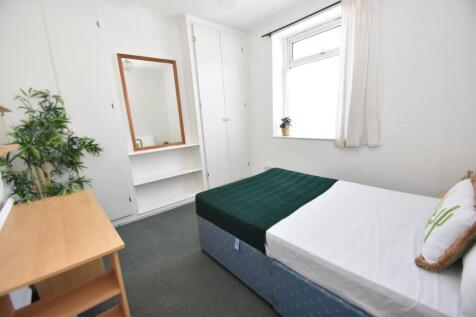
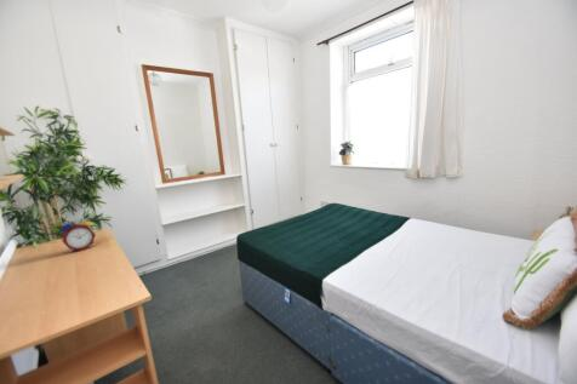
+ alarm clock [59,216,97,253]
